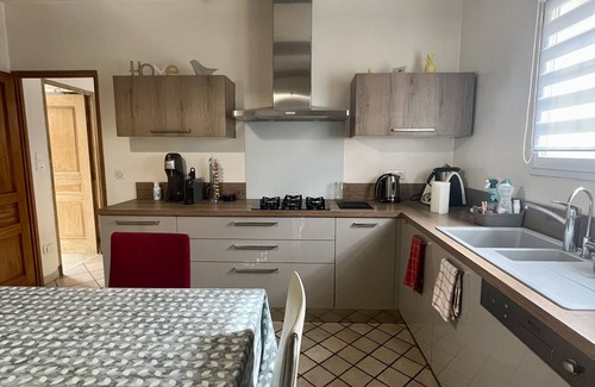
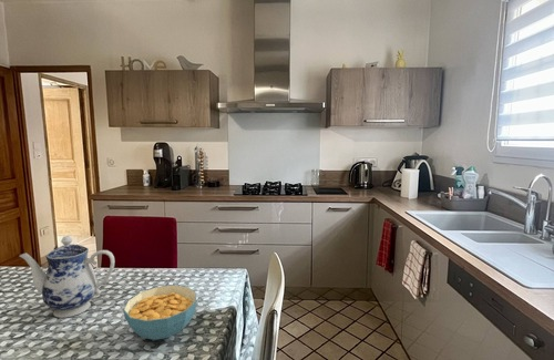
+ teapot [19,235,116,319]
+ cereal bowl [122,285,197,341]
